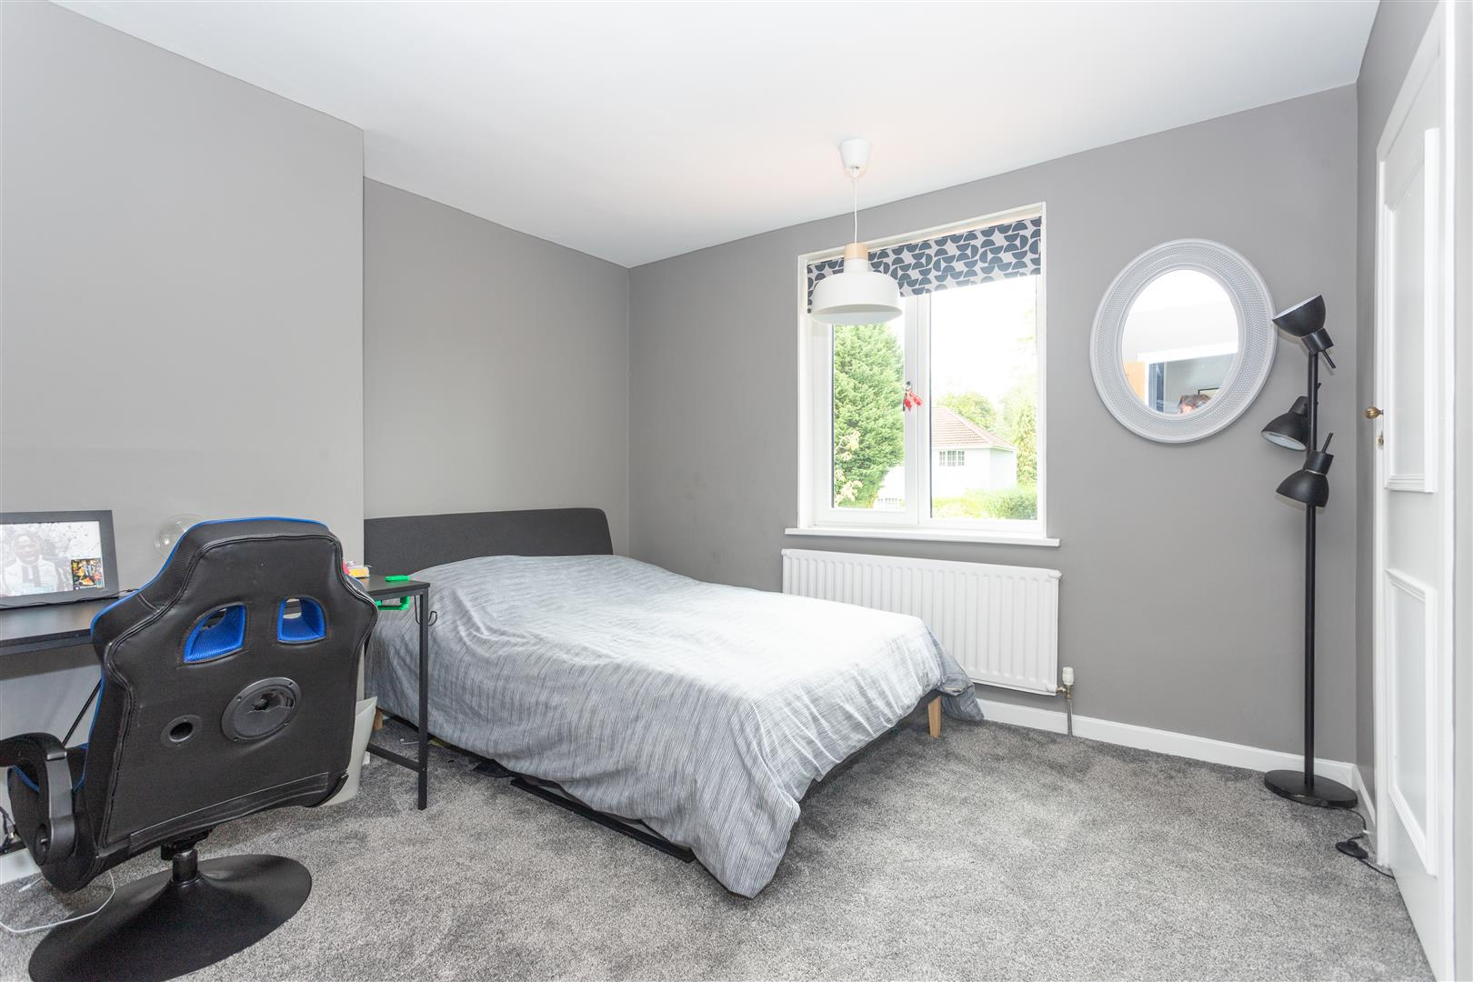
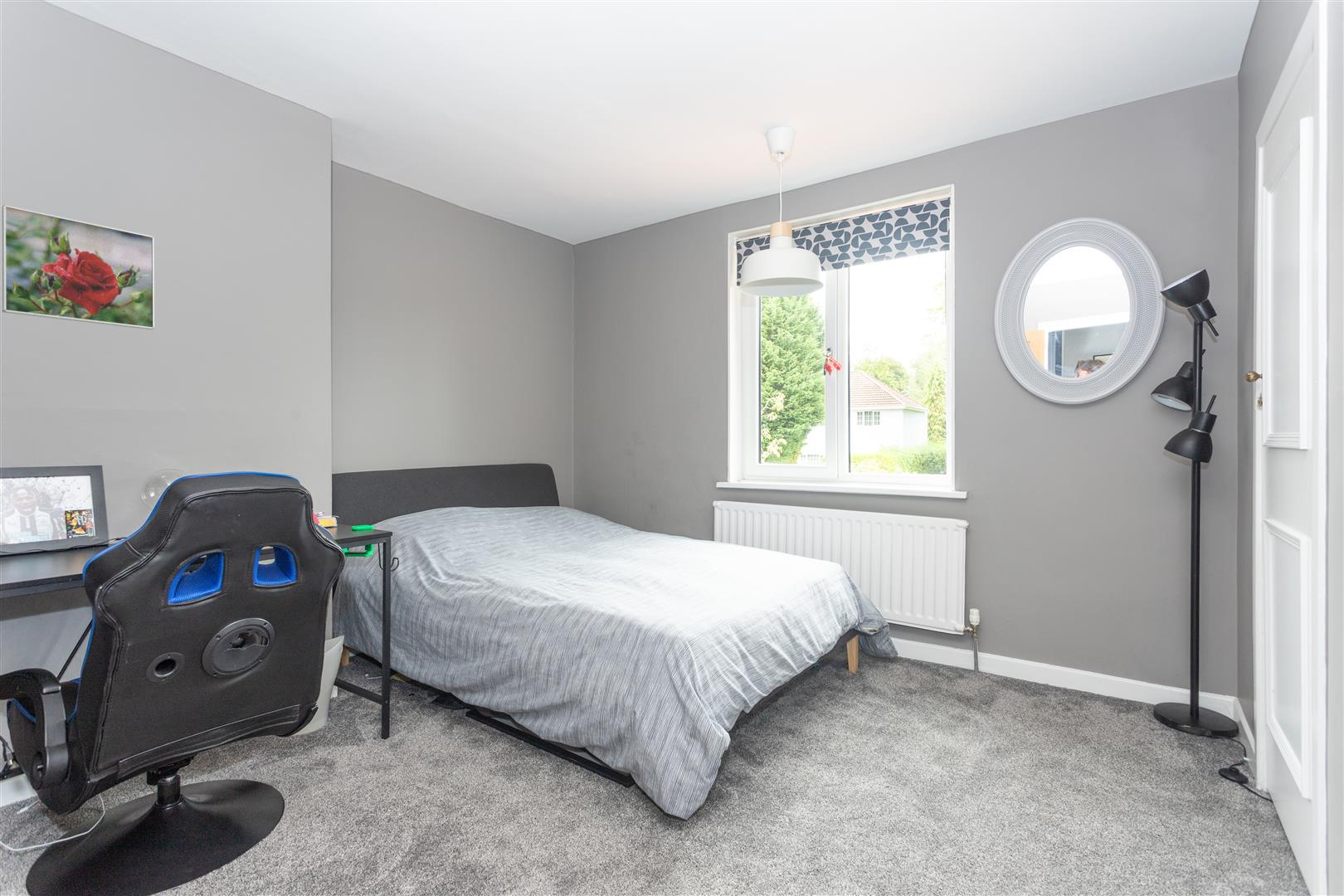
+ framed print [1,204,155,330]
